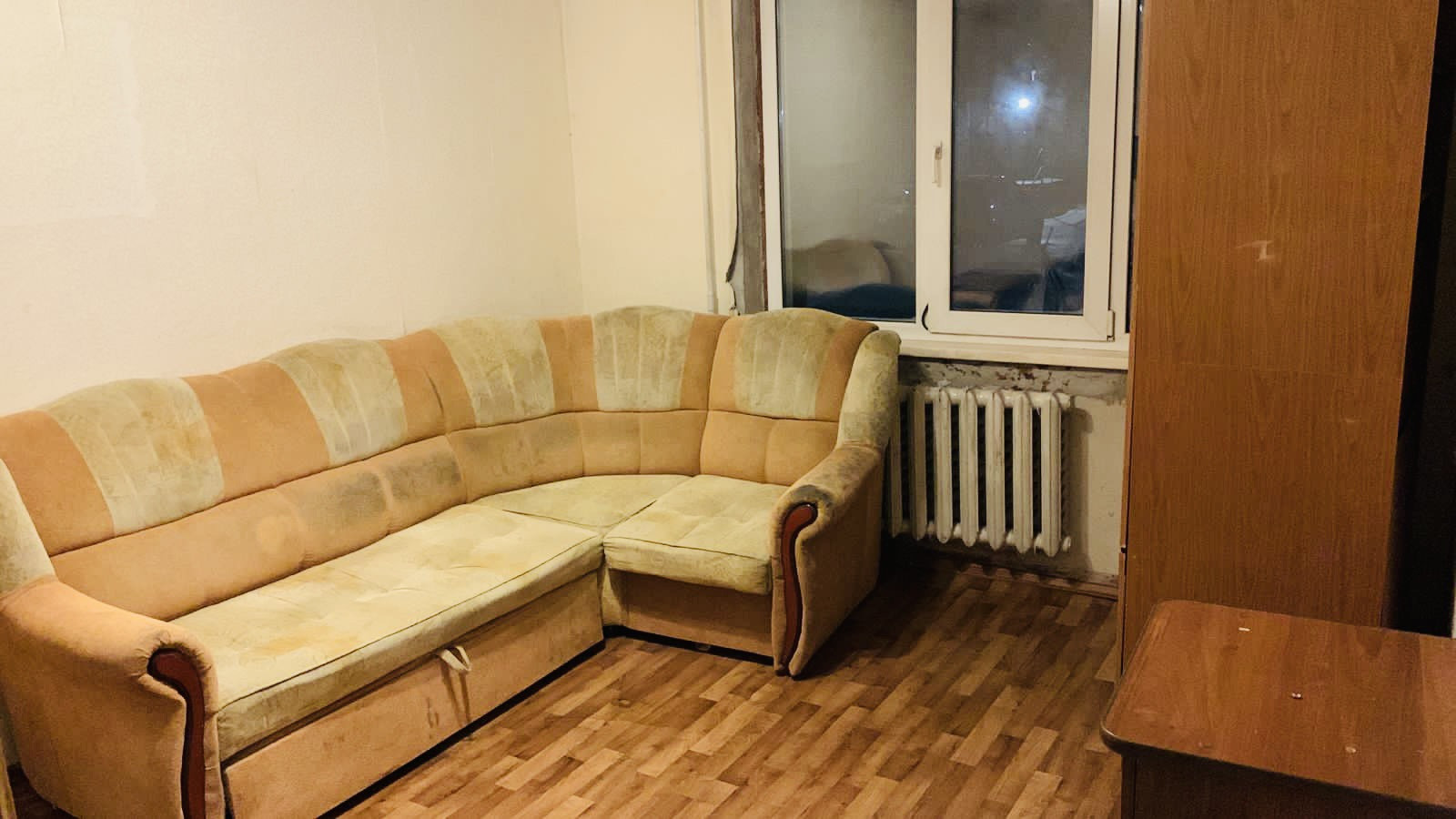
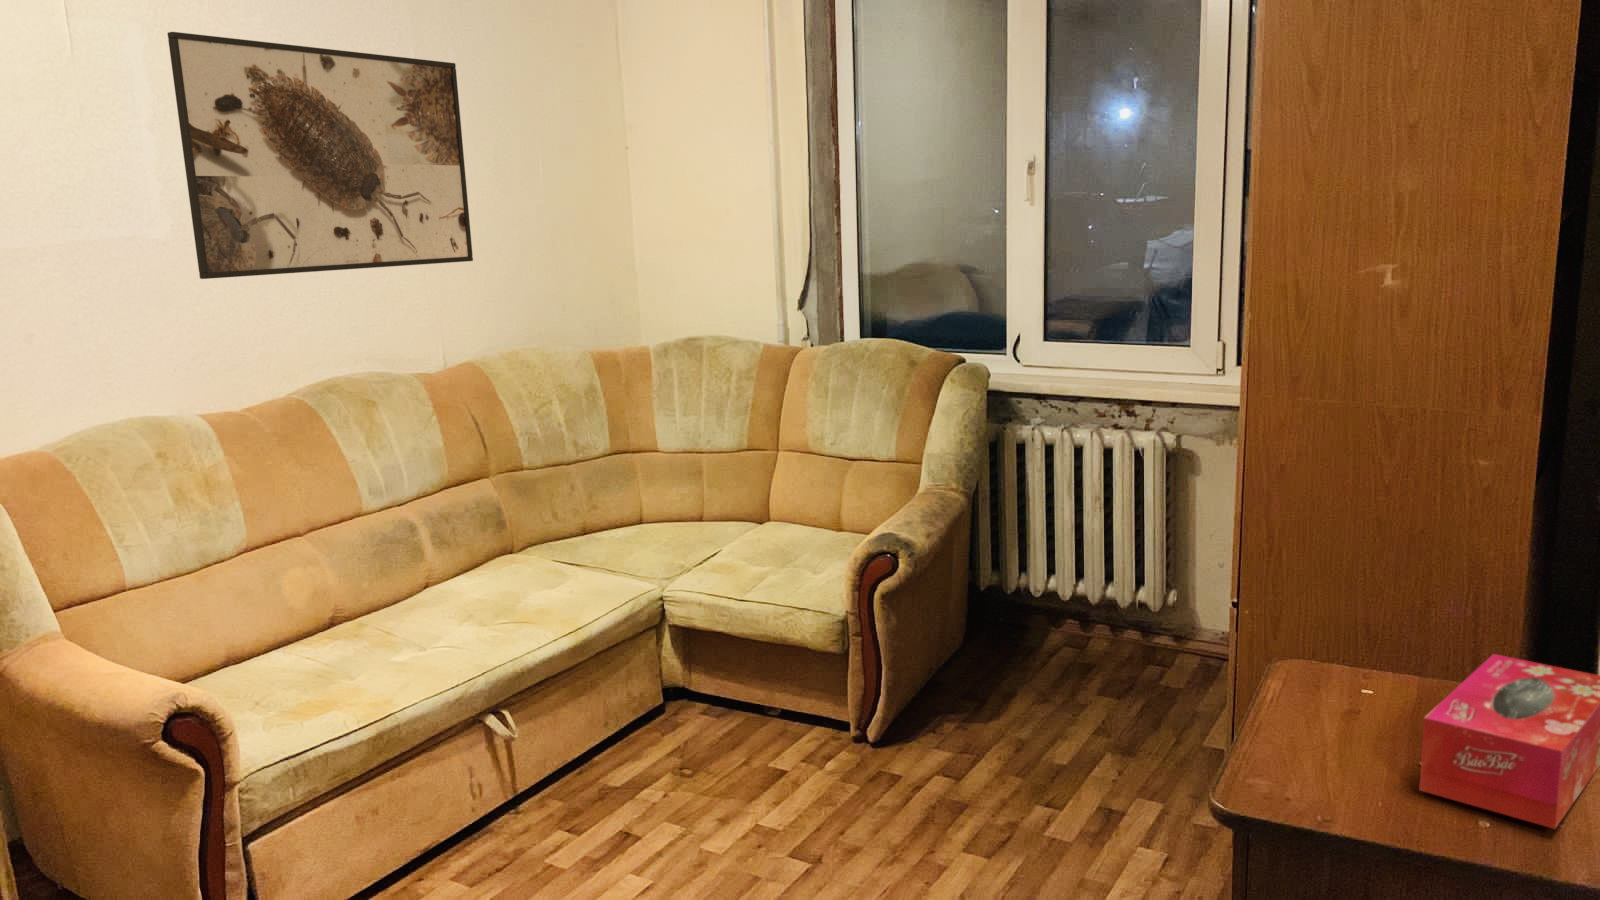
+ tissue box [1418,653,1600,830]
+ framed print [167,31,474,280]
